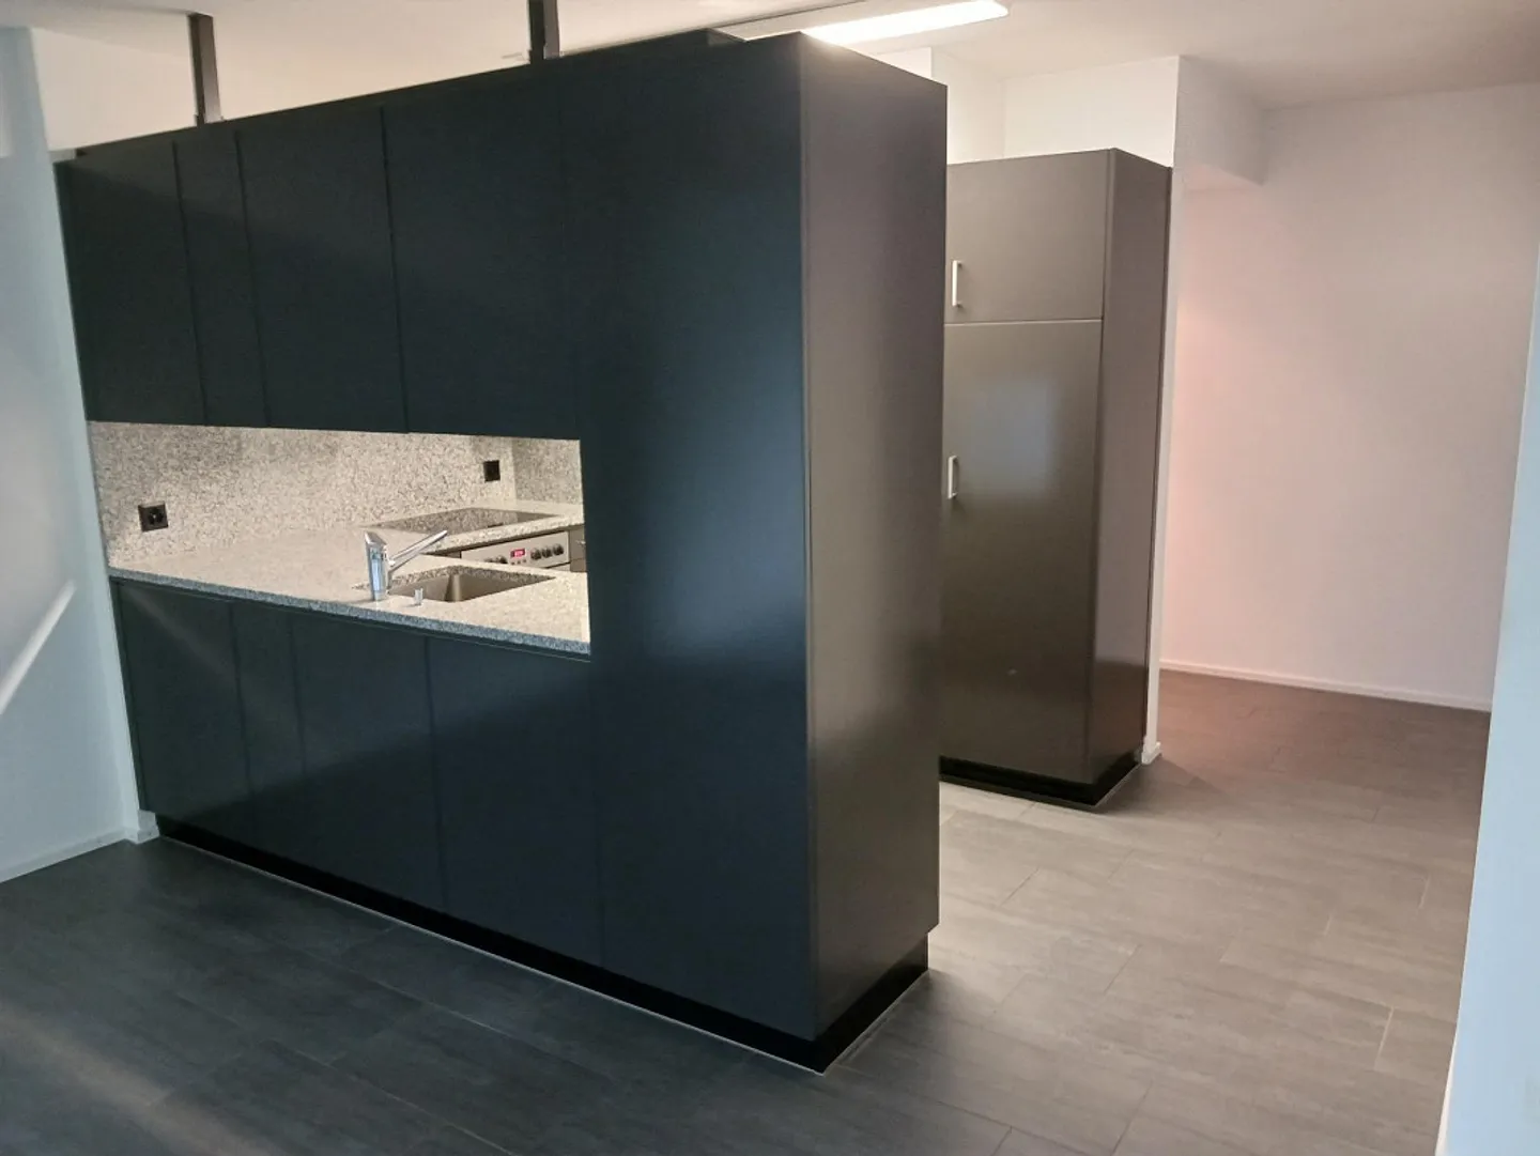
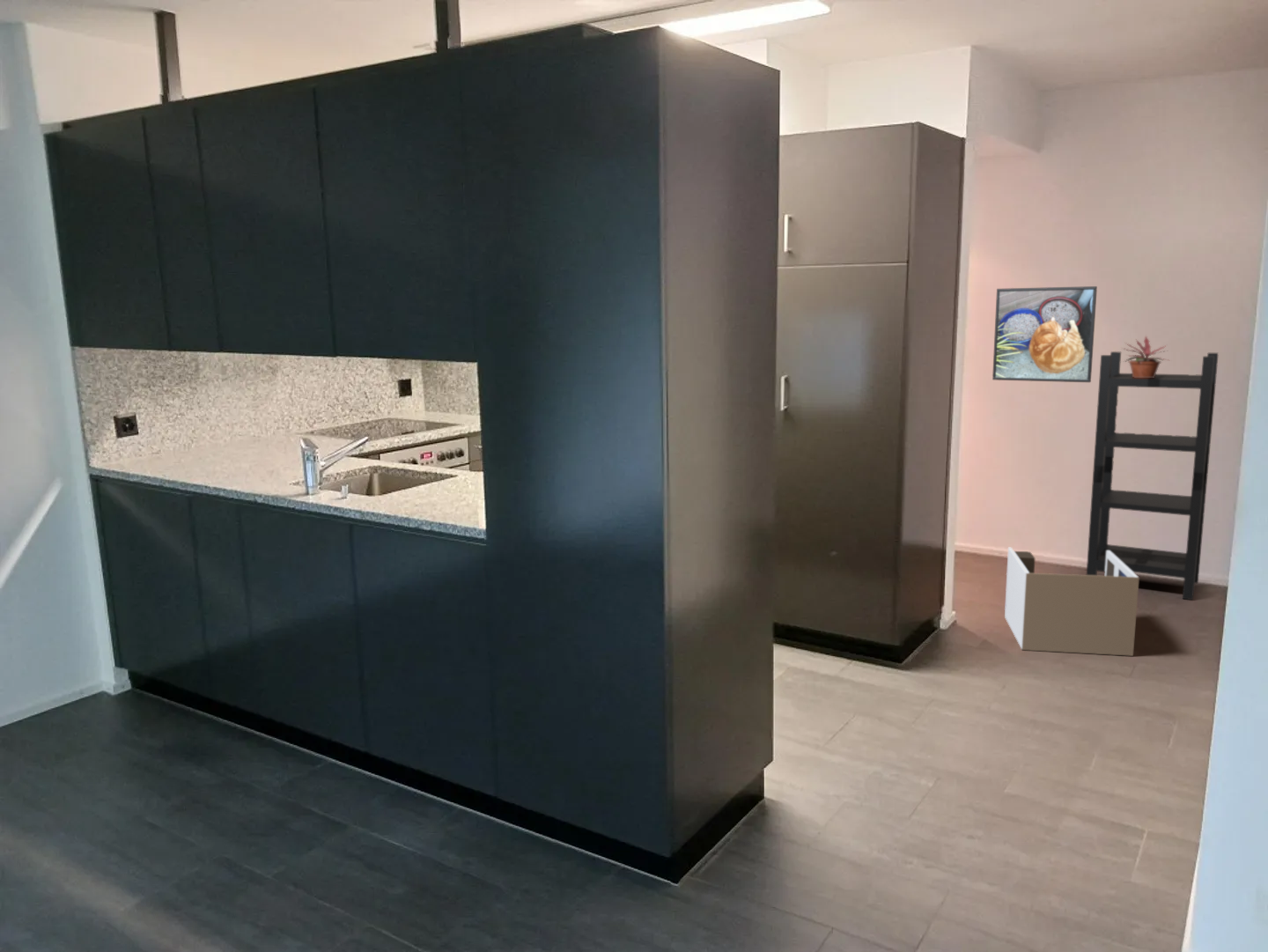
+ potted plant [1121,335,1172,378]
+ architectural model [1004,547,1140,657]
+ shelving unit [1086,351,1219,601]
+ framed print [992,285,1098,383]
